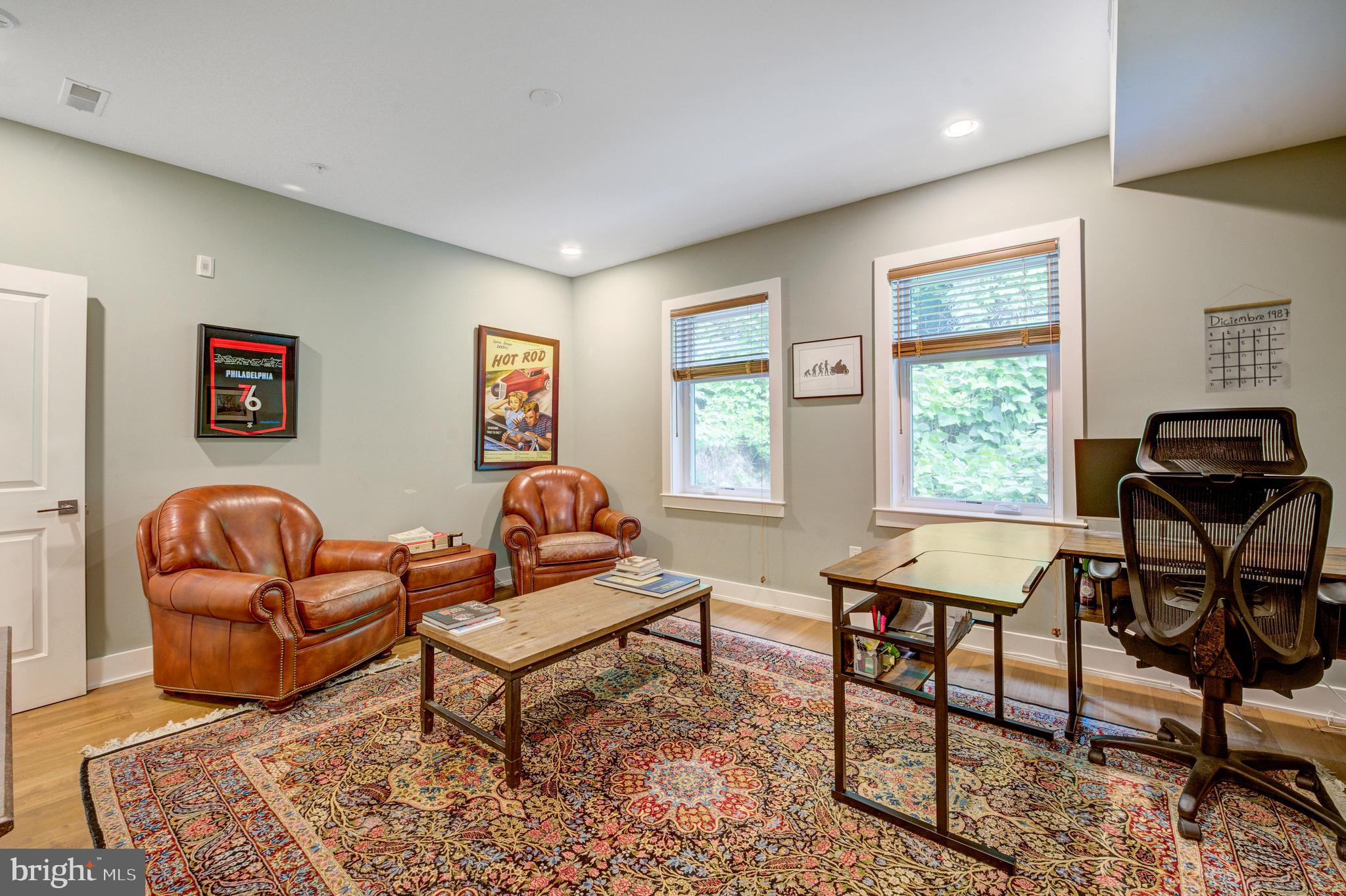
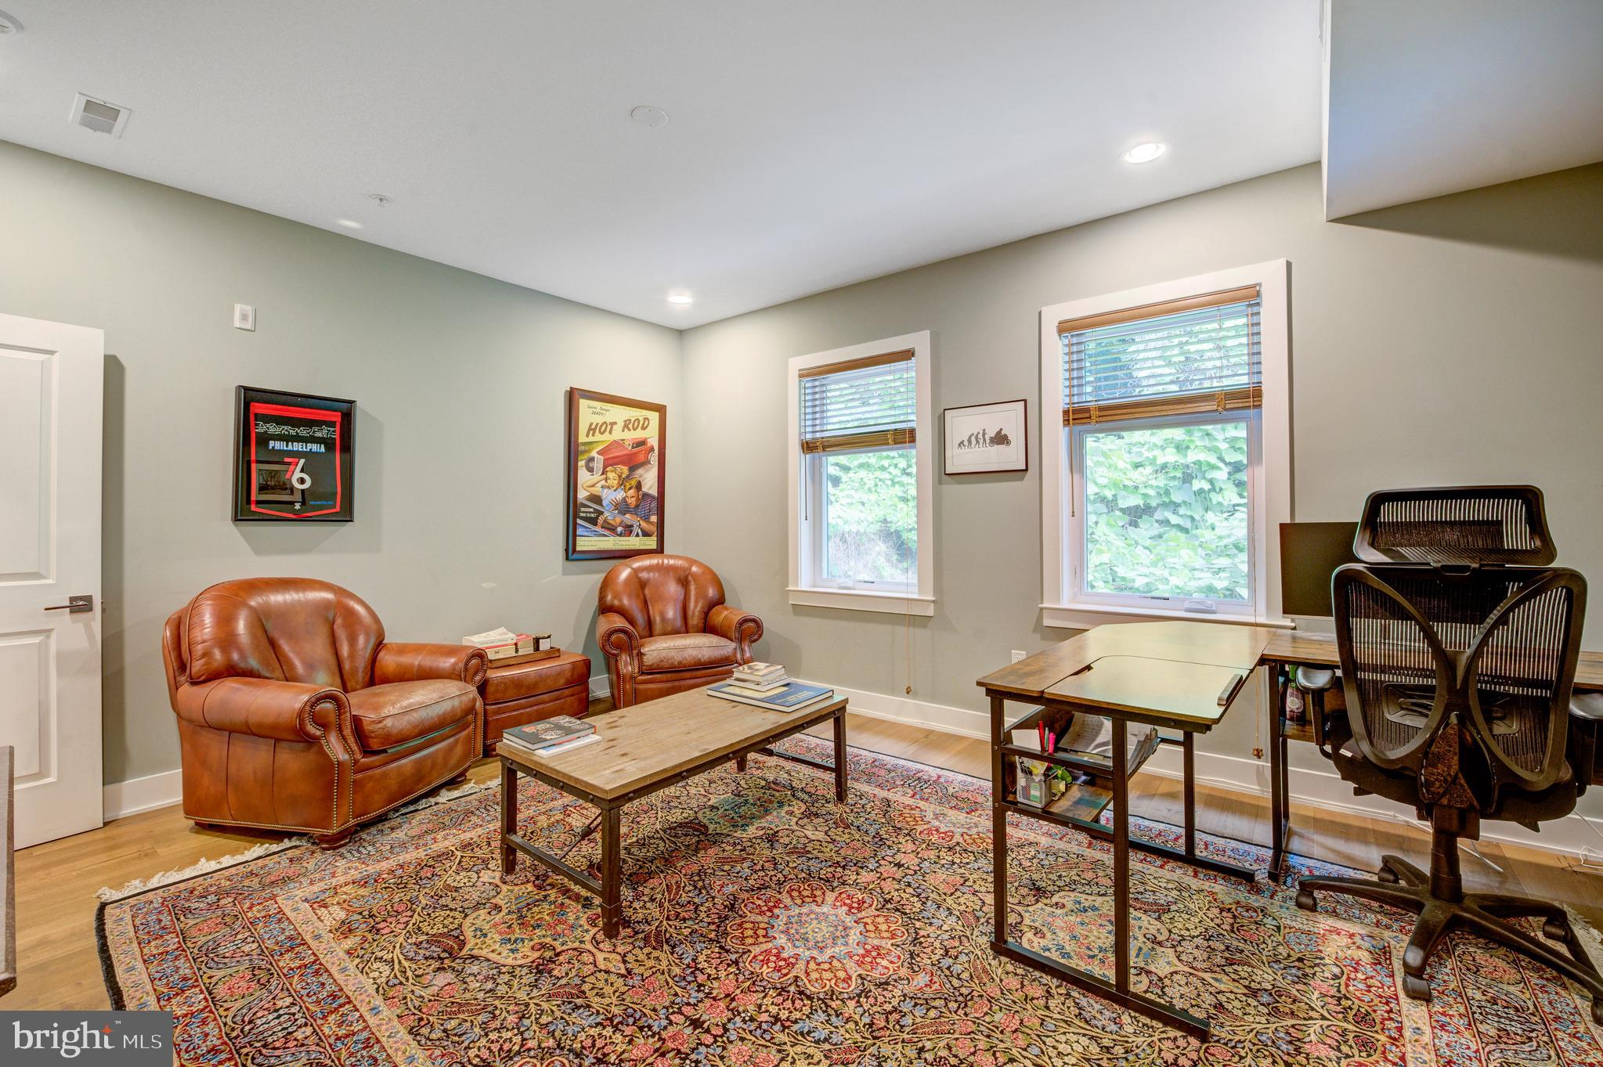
- calendar [1203,283,1292,394]
